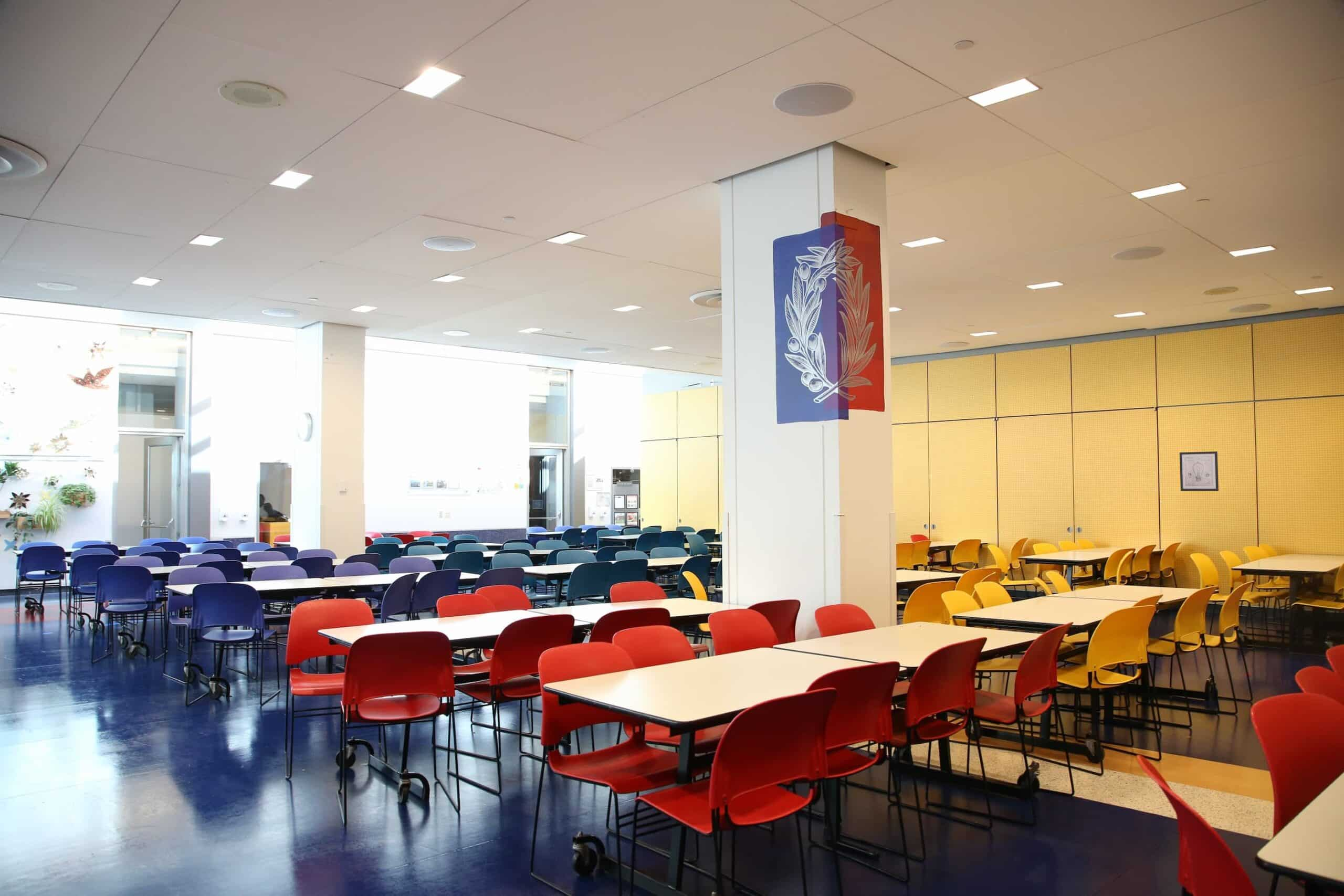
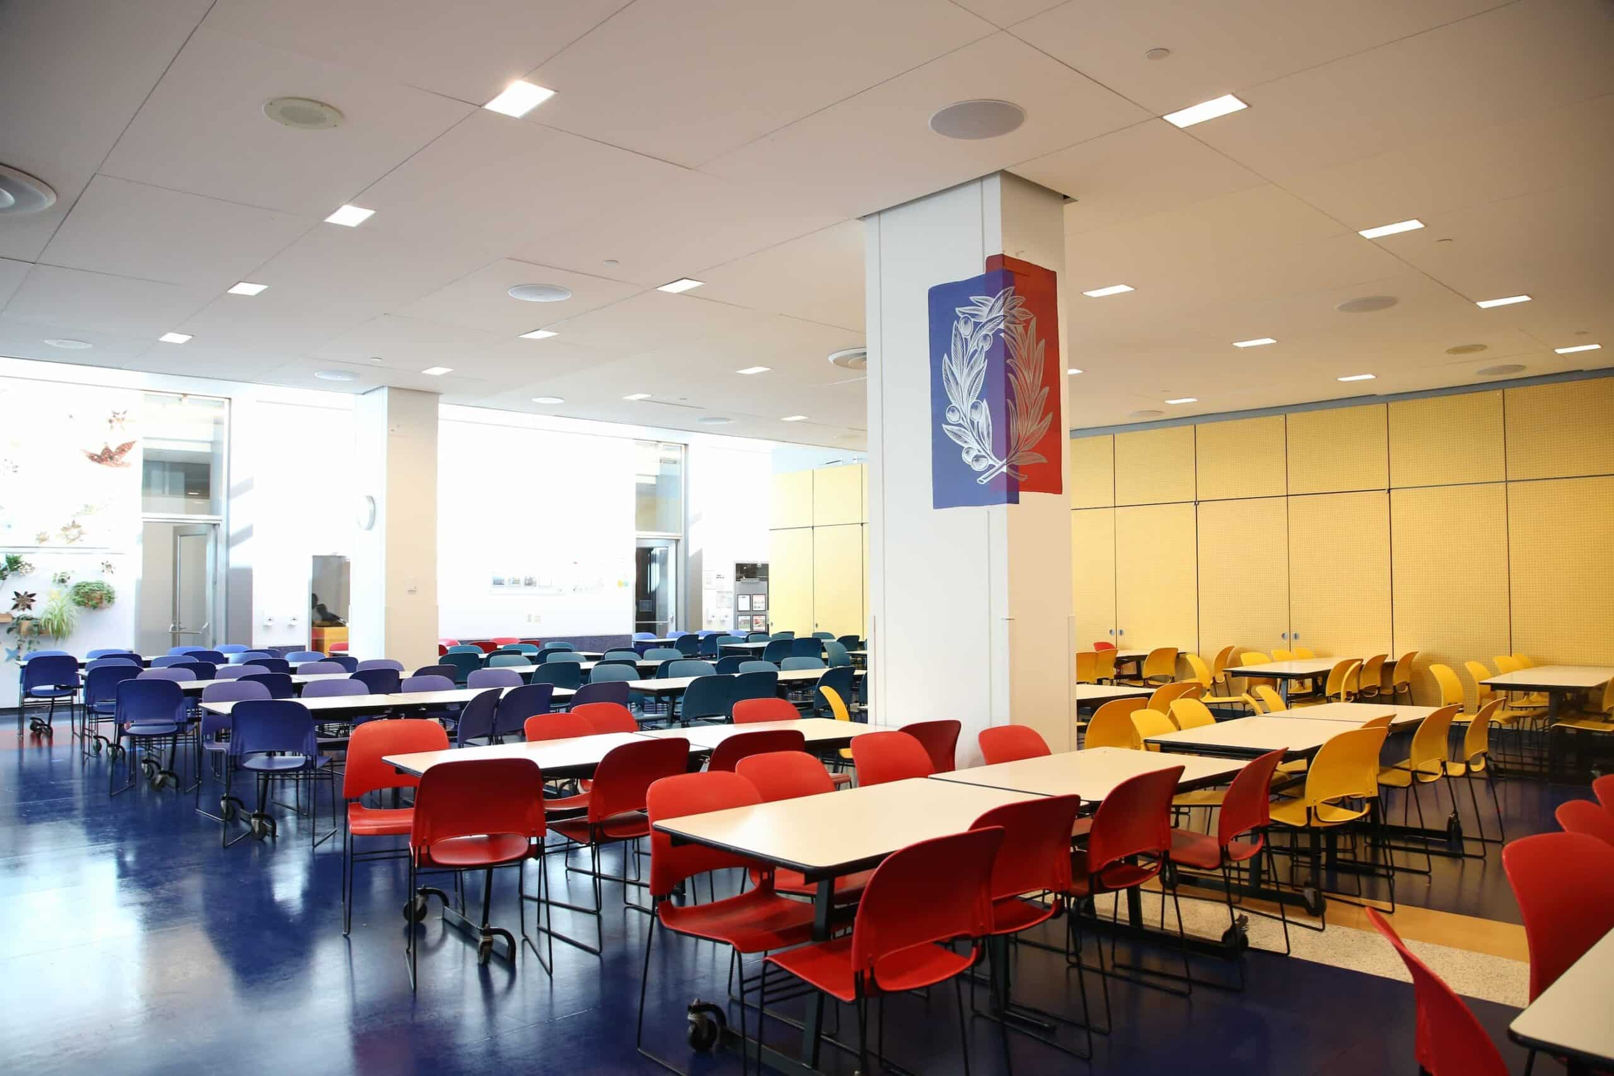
- wall art [1179,451,1219,492]
